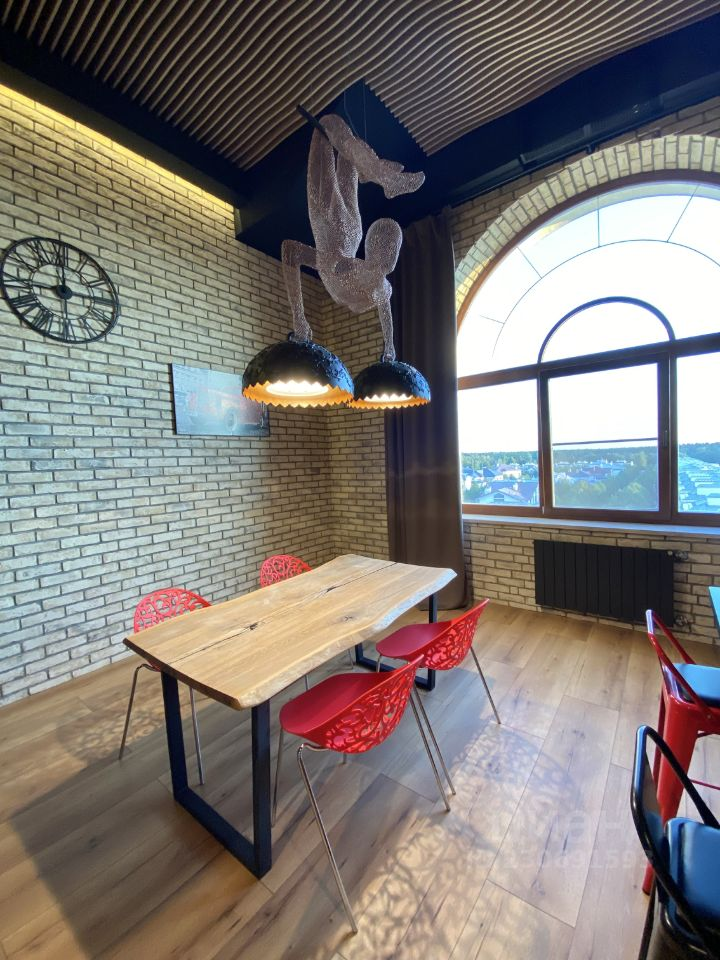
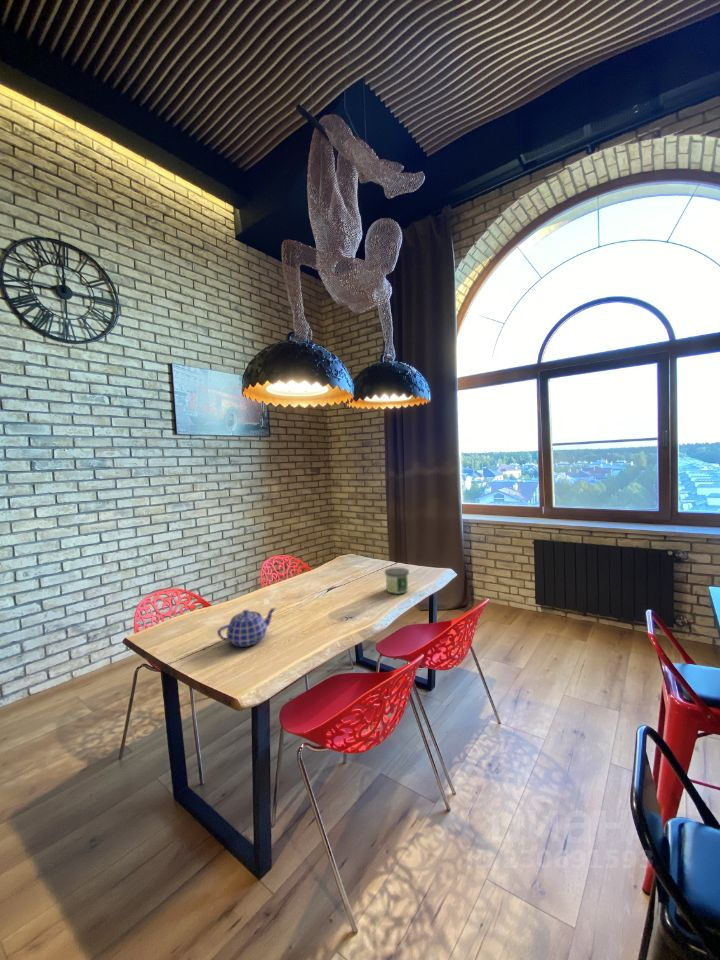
+ candle [384,567,410,595]
+ teapot [216,606,277,648]
